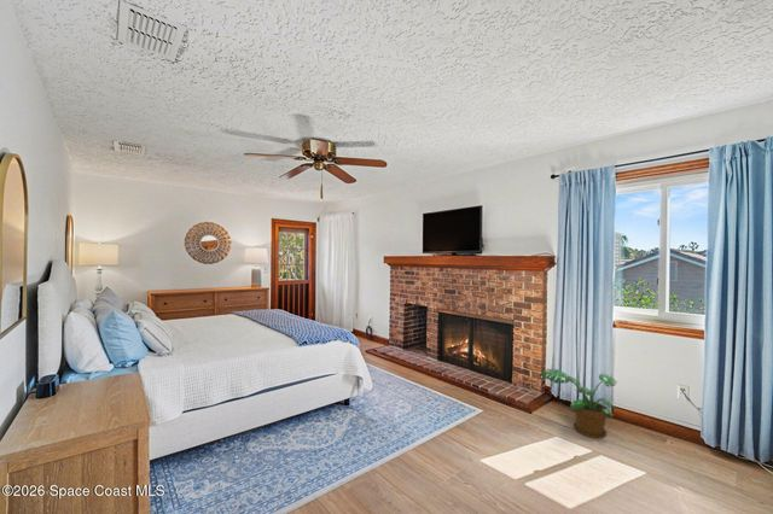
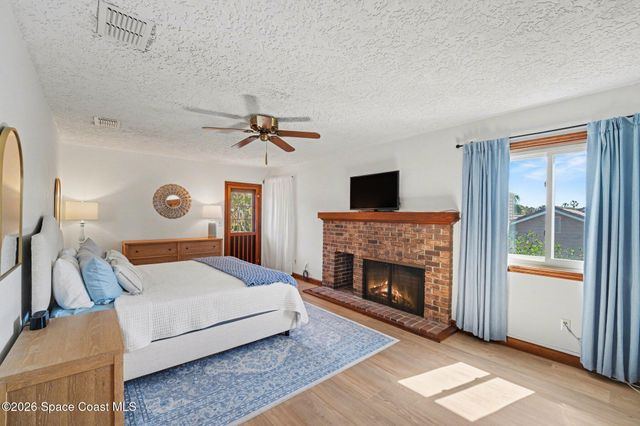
- potted plant [540,368,618,439]
